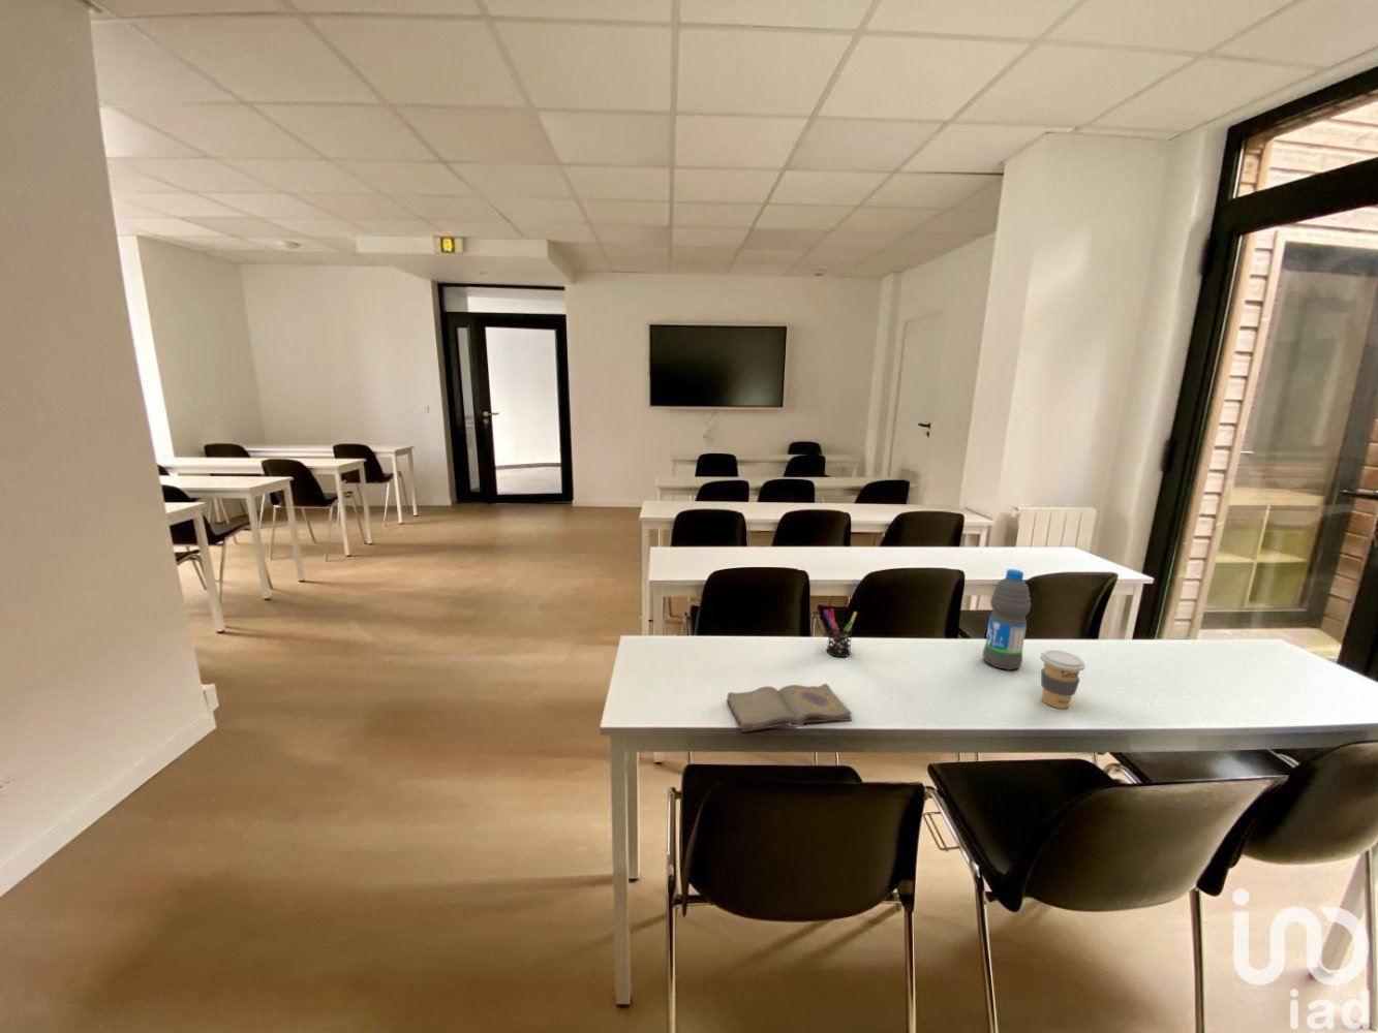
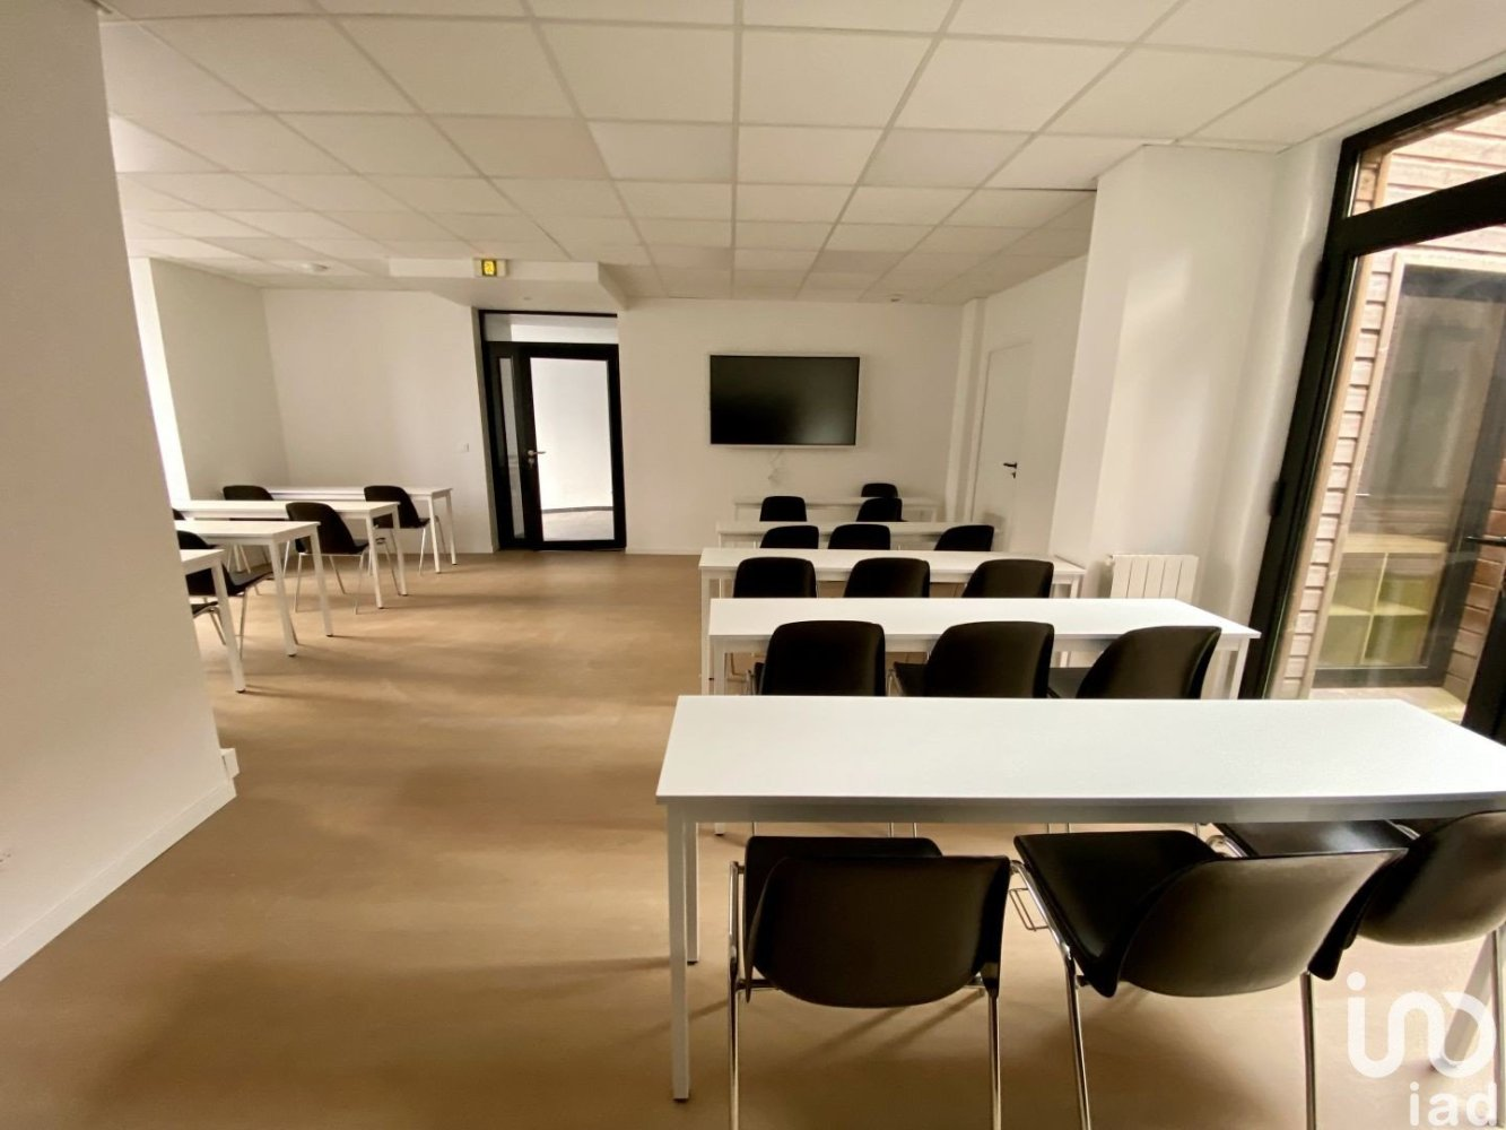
- water bottle [982,569,1032,672]
- coffee cup [1040,649,1087,710]
- pen holder [822,608,858,658]
- diary [725,683,852,734]
